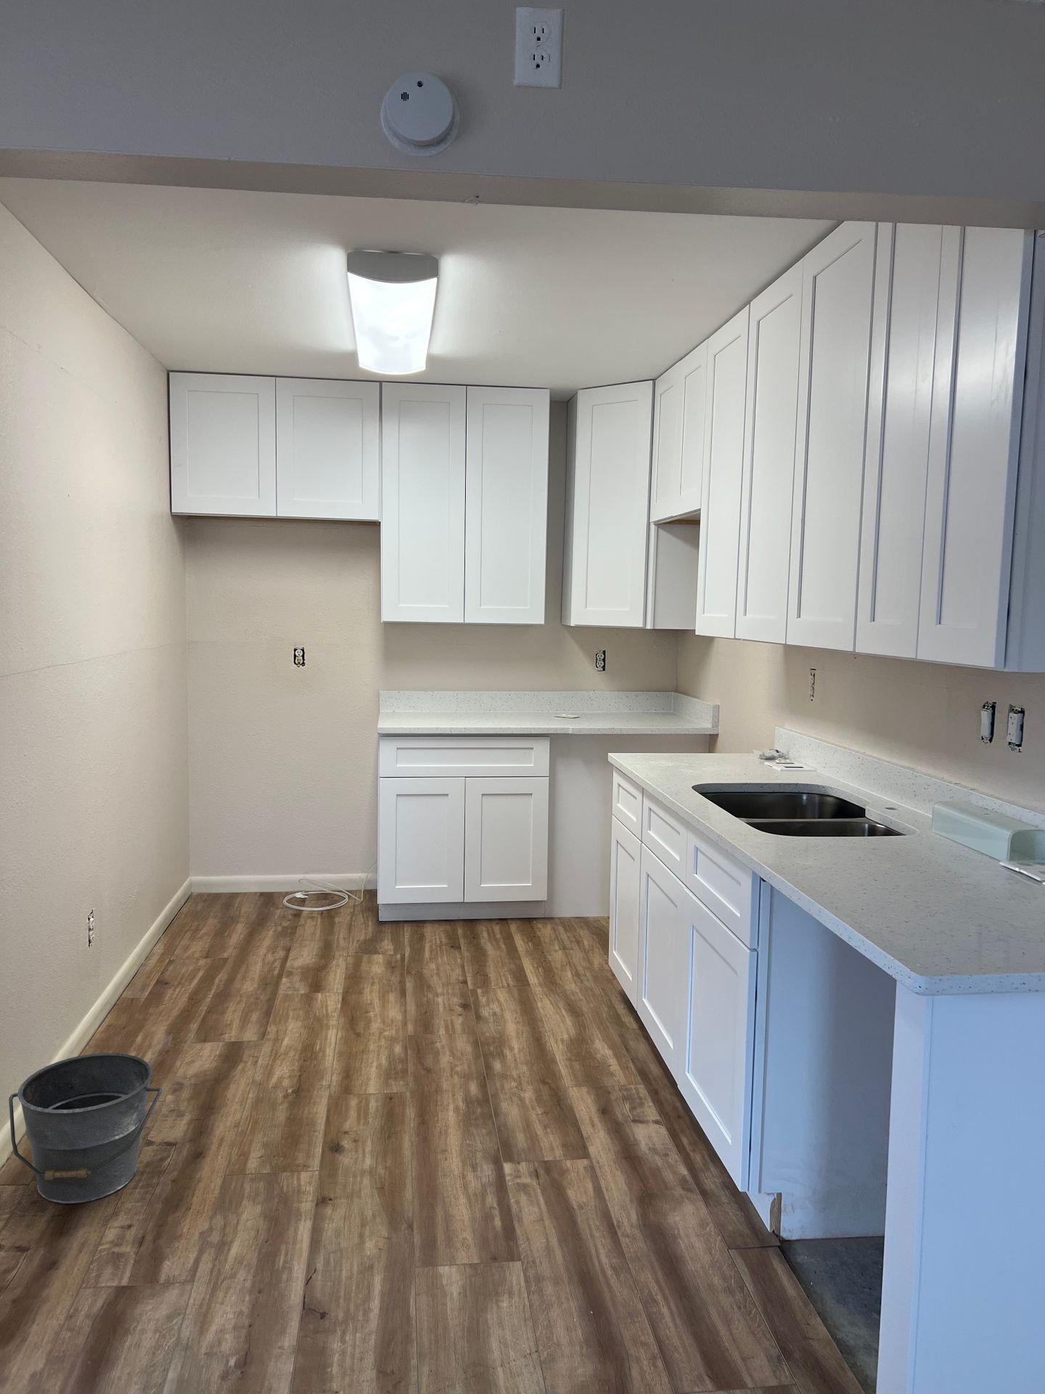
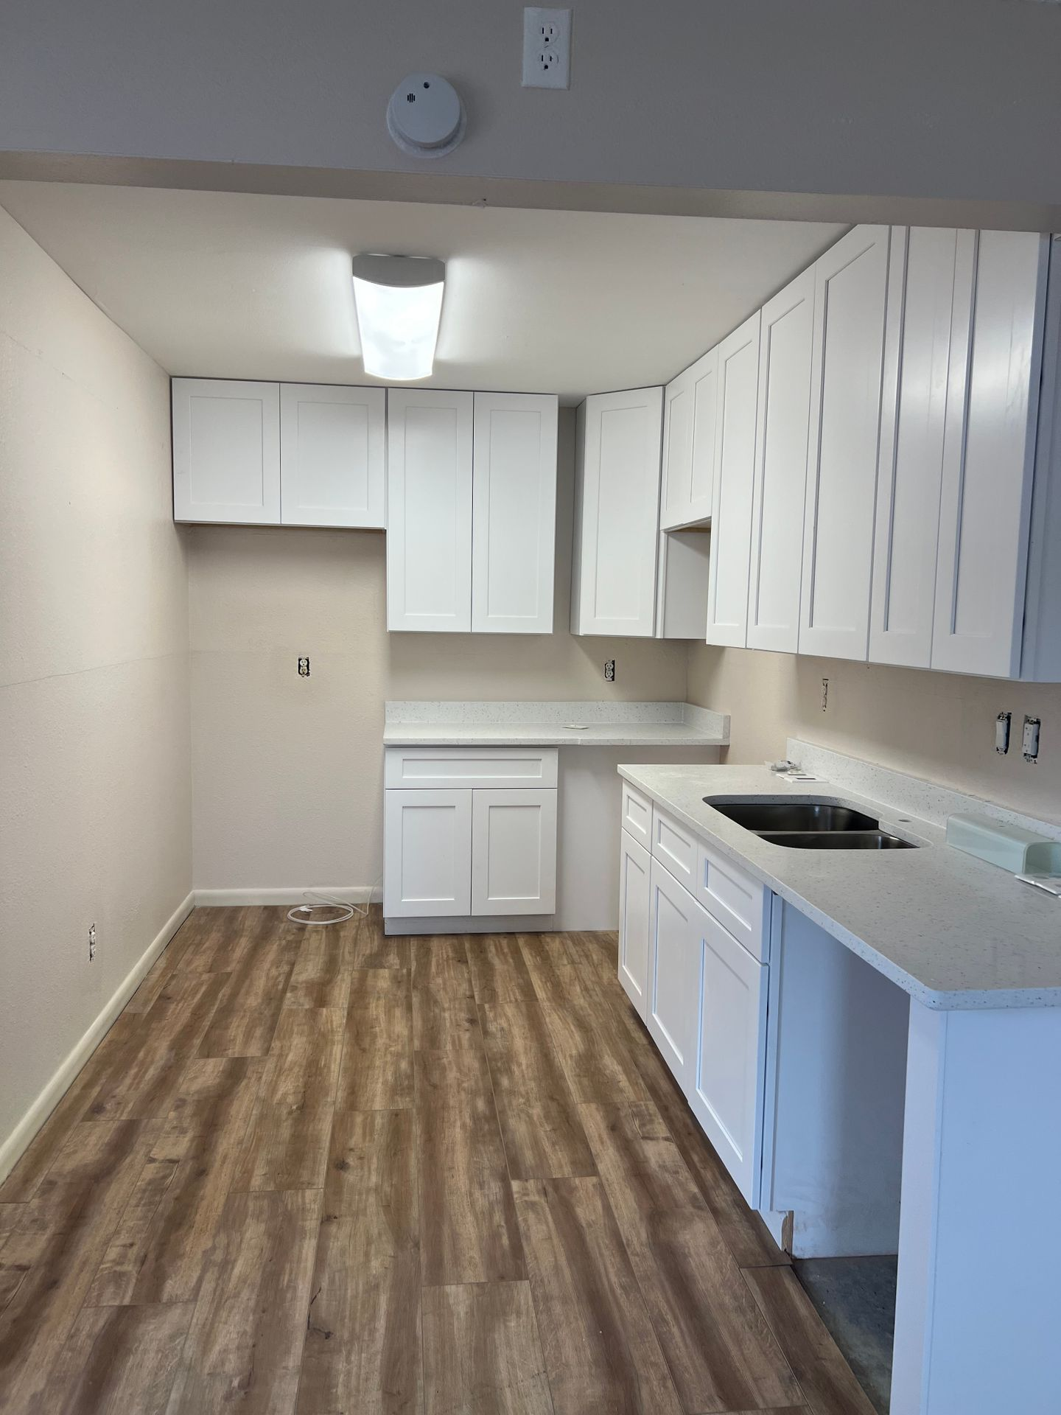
- bucket [8,1052,164,1204]
